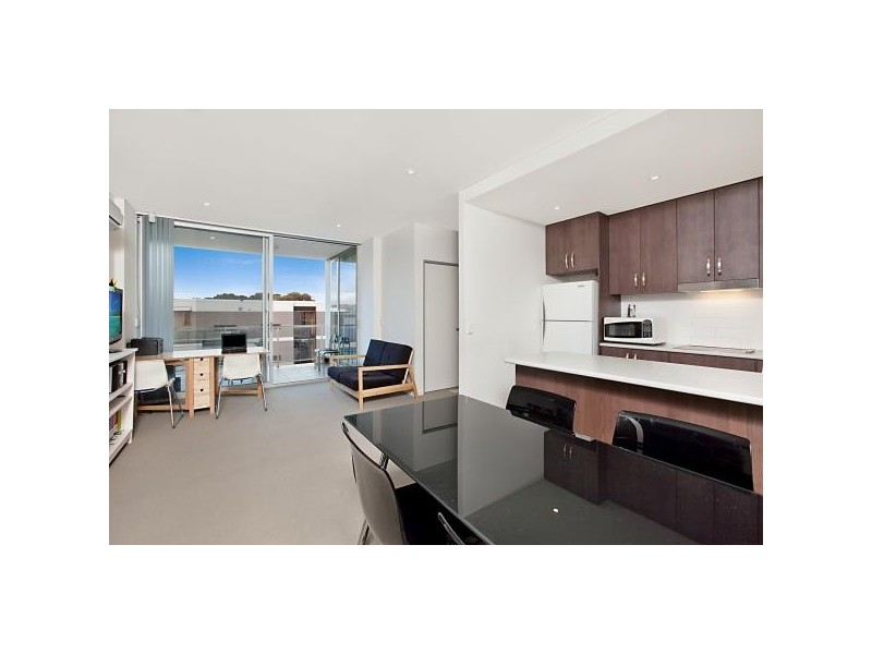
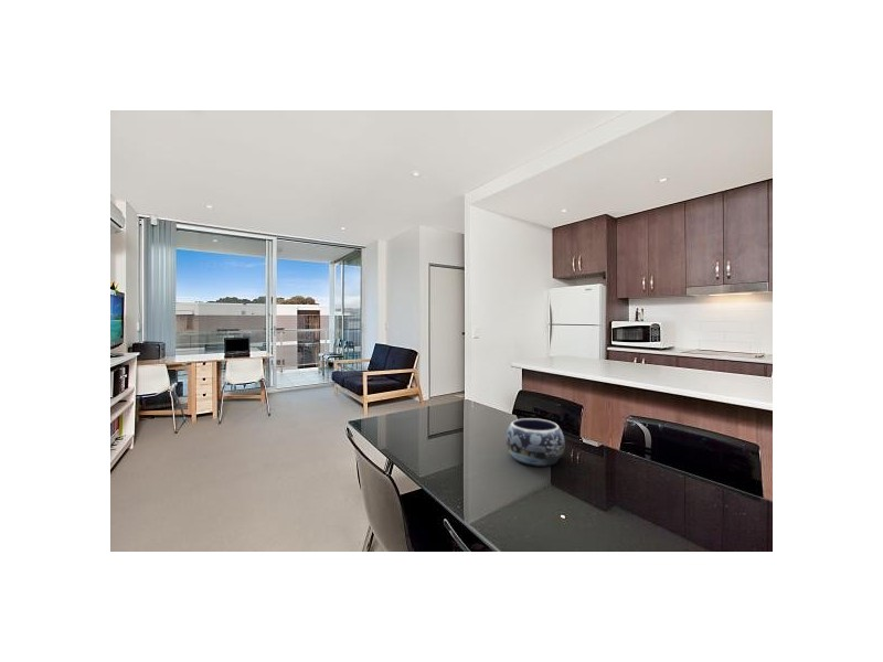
+ decorative bowl [504,417,566,468]
